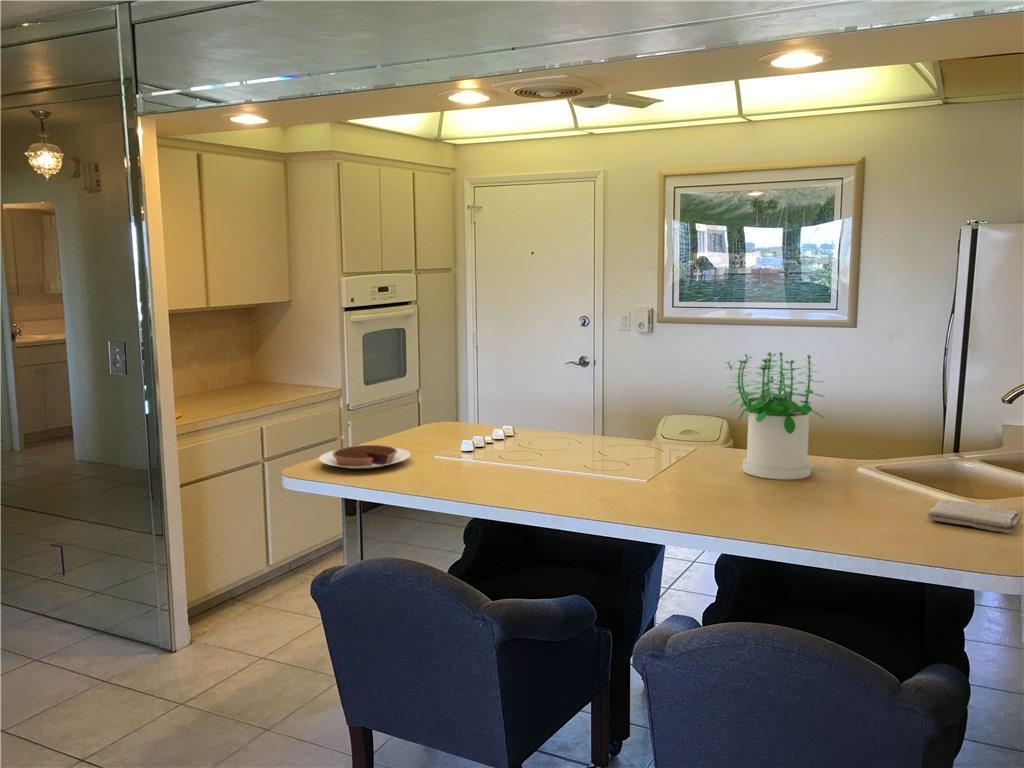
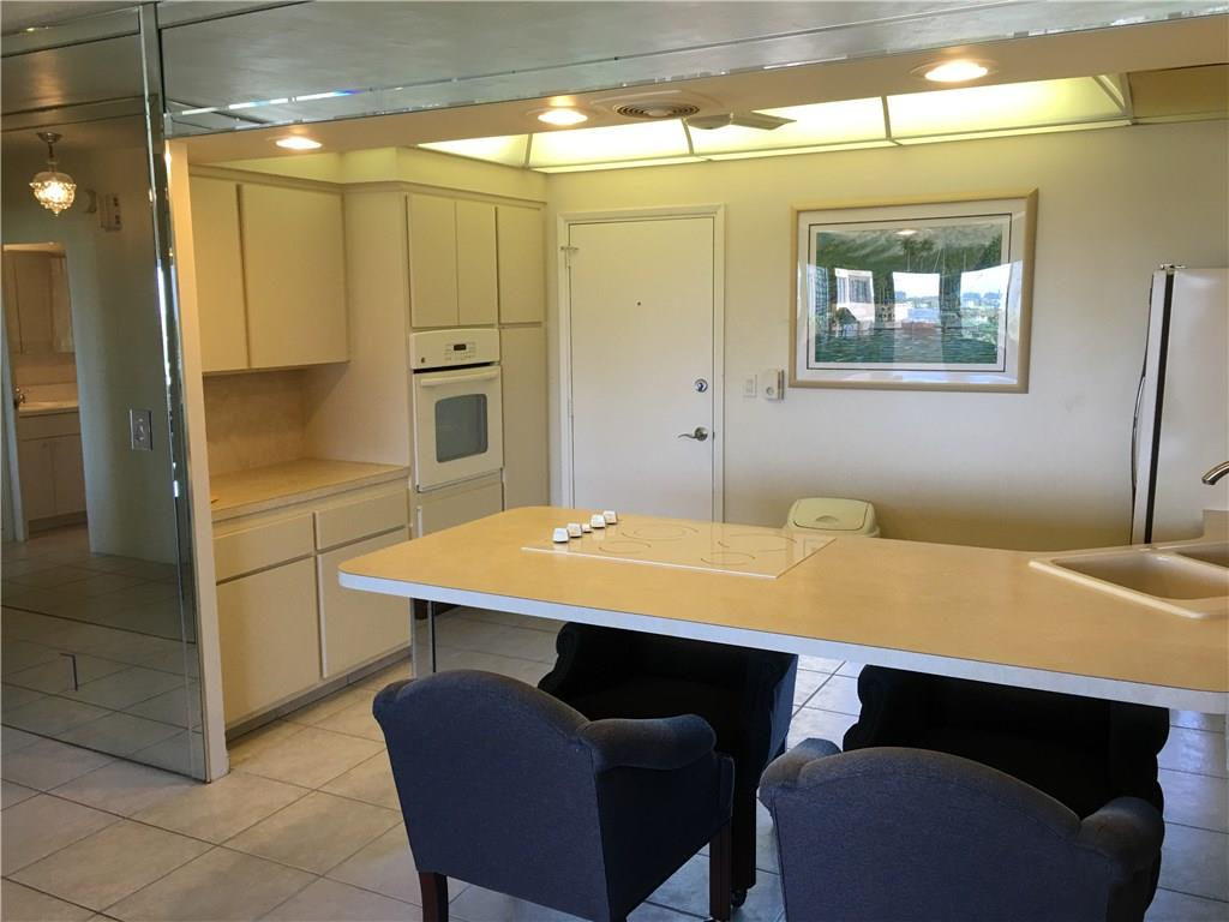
- washcloth [926,498,1023,535]
- chocolate tart [318,444,412,470]
- potted plant [724,351,827,481]
